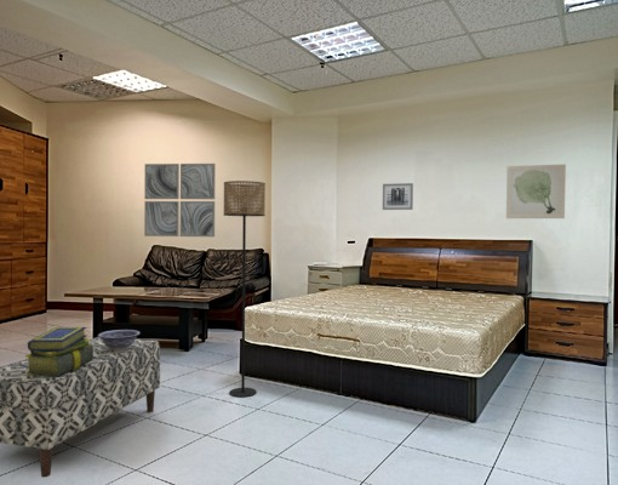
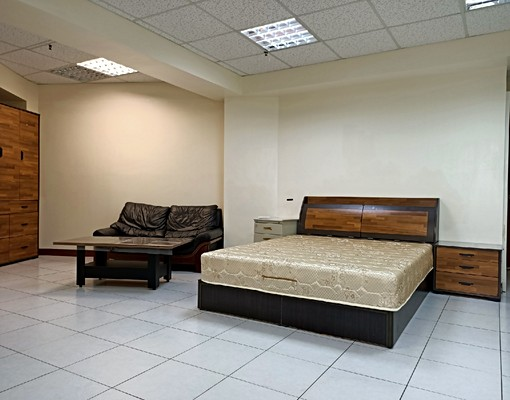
- wall art [143,162,217,238]
- wall art [505,164,567,219]
- bench [0,336,161,479]
- decorative bowl [97,329,142,350]
- stack of books [24,326,93,377]
- floor lamp [223,179,267,399]
- wall art [382,182,414,211]
